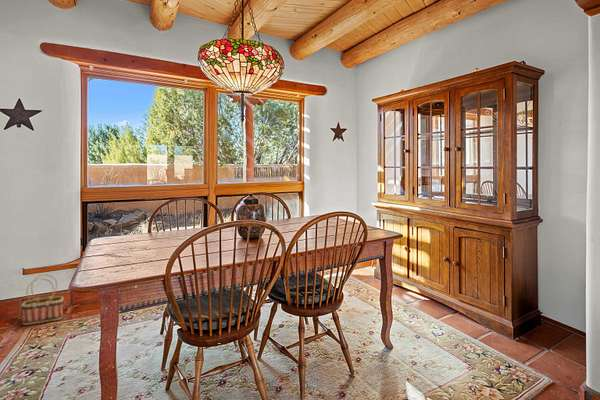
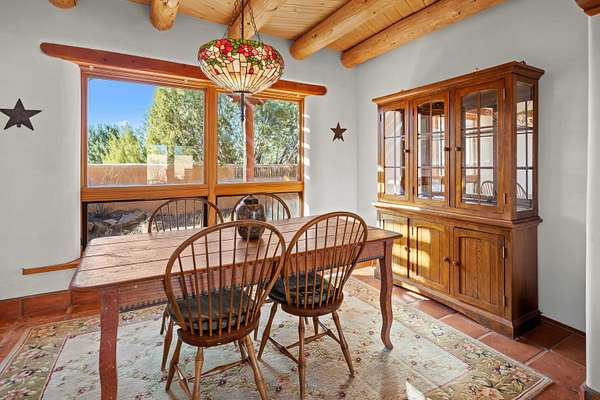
- basket [20,274,65,326]
